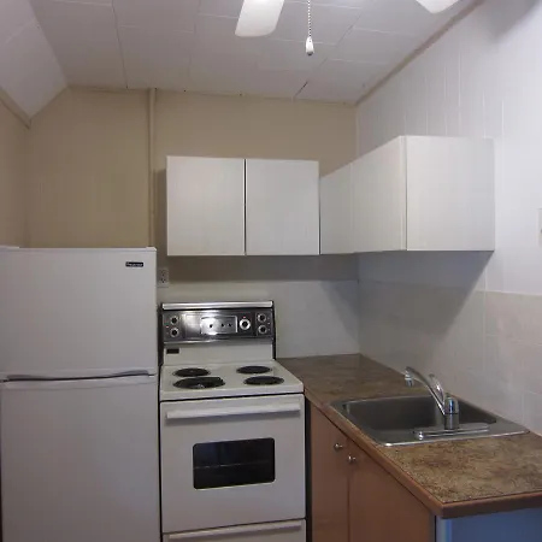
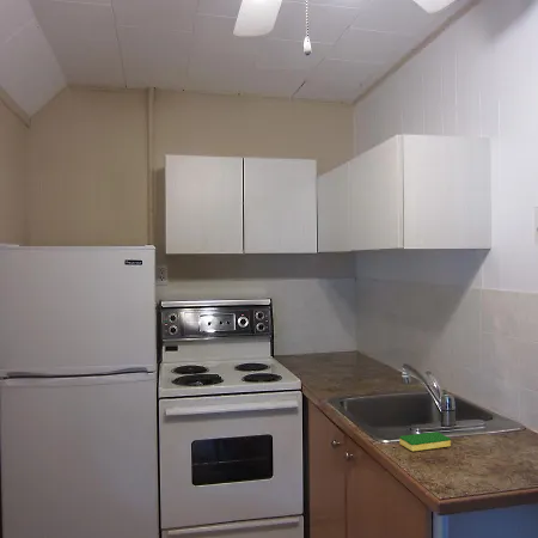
+ dish sponge [398,430,452,452]
